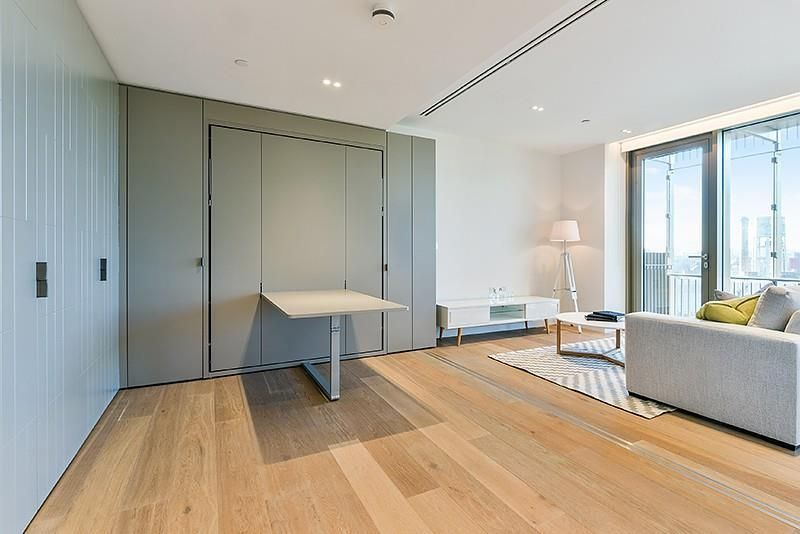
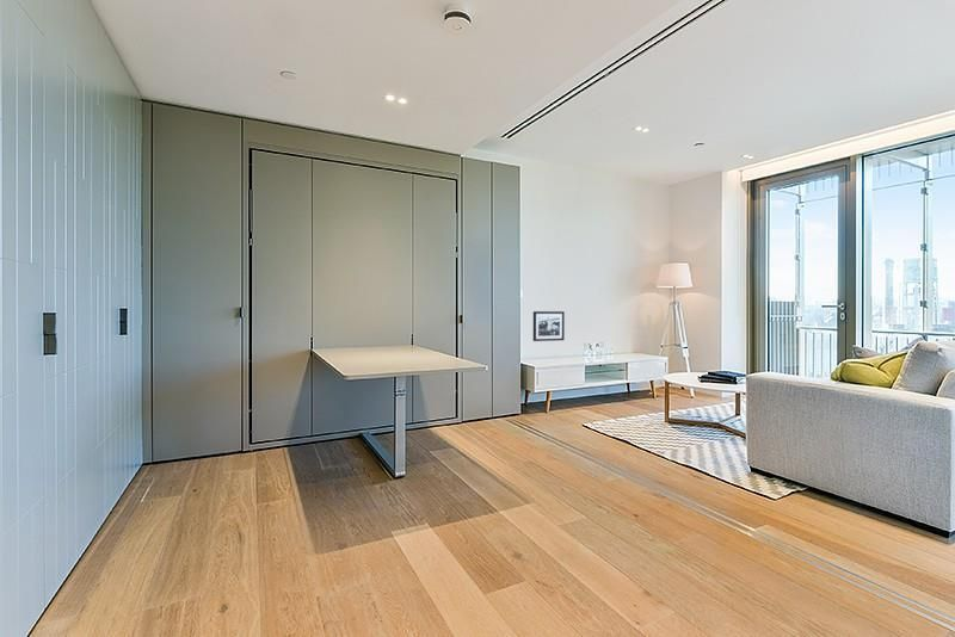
+ picture frame [532,310,566,342]
